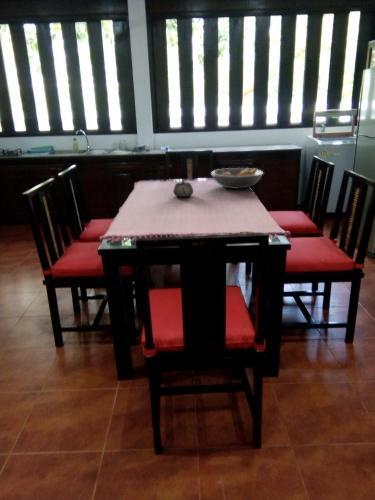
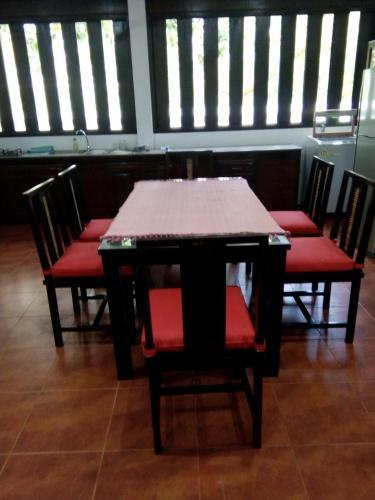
- fruit bowl [210,167,264,190]
- teapot [172,179,194,198]
